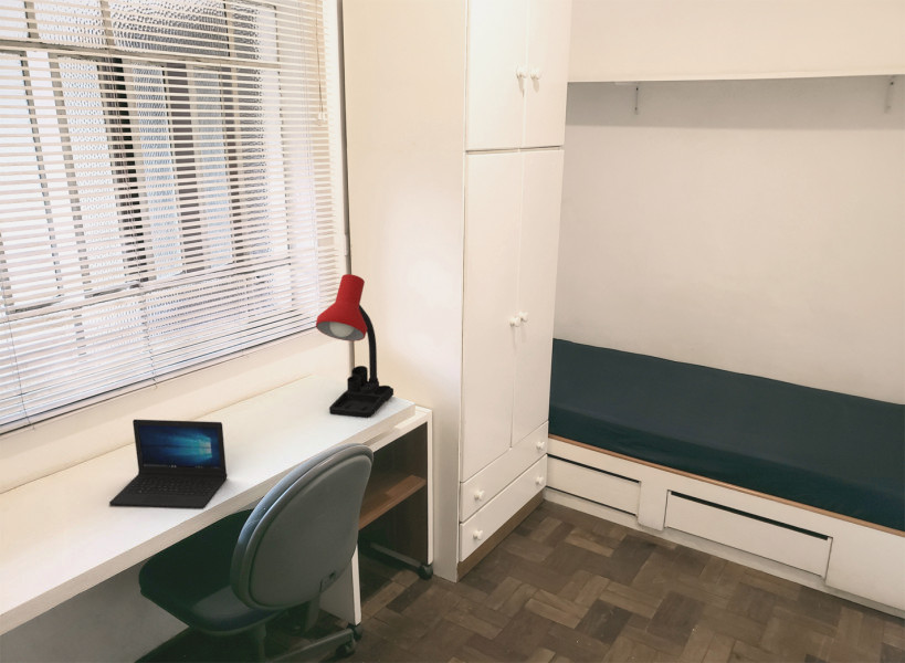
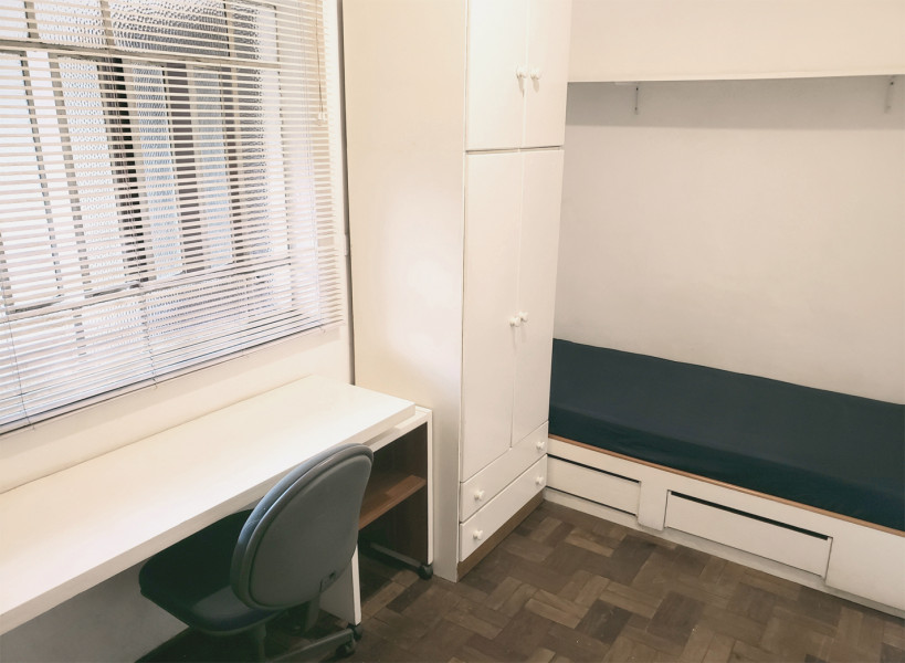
- laptop [108,419,228,509]
- desk lamp [315,273,394,419]
